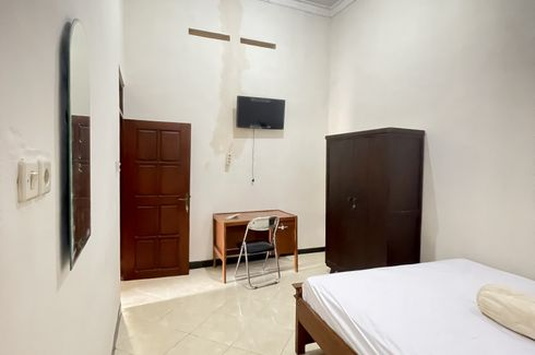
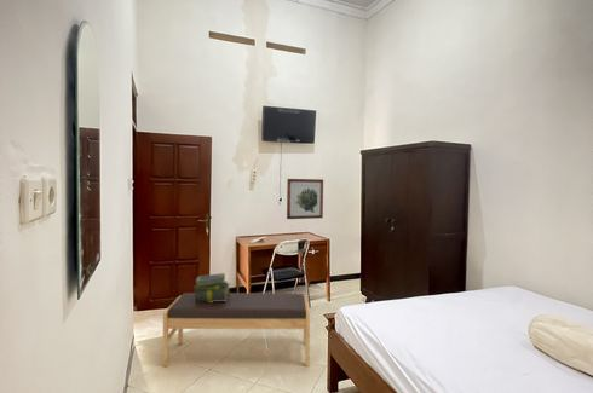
+ stack of books [192,272,231,302]
+ bench [162,291,311,368]
+ wall art [286,178,324,220]
